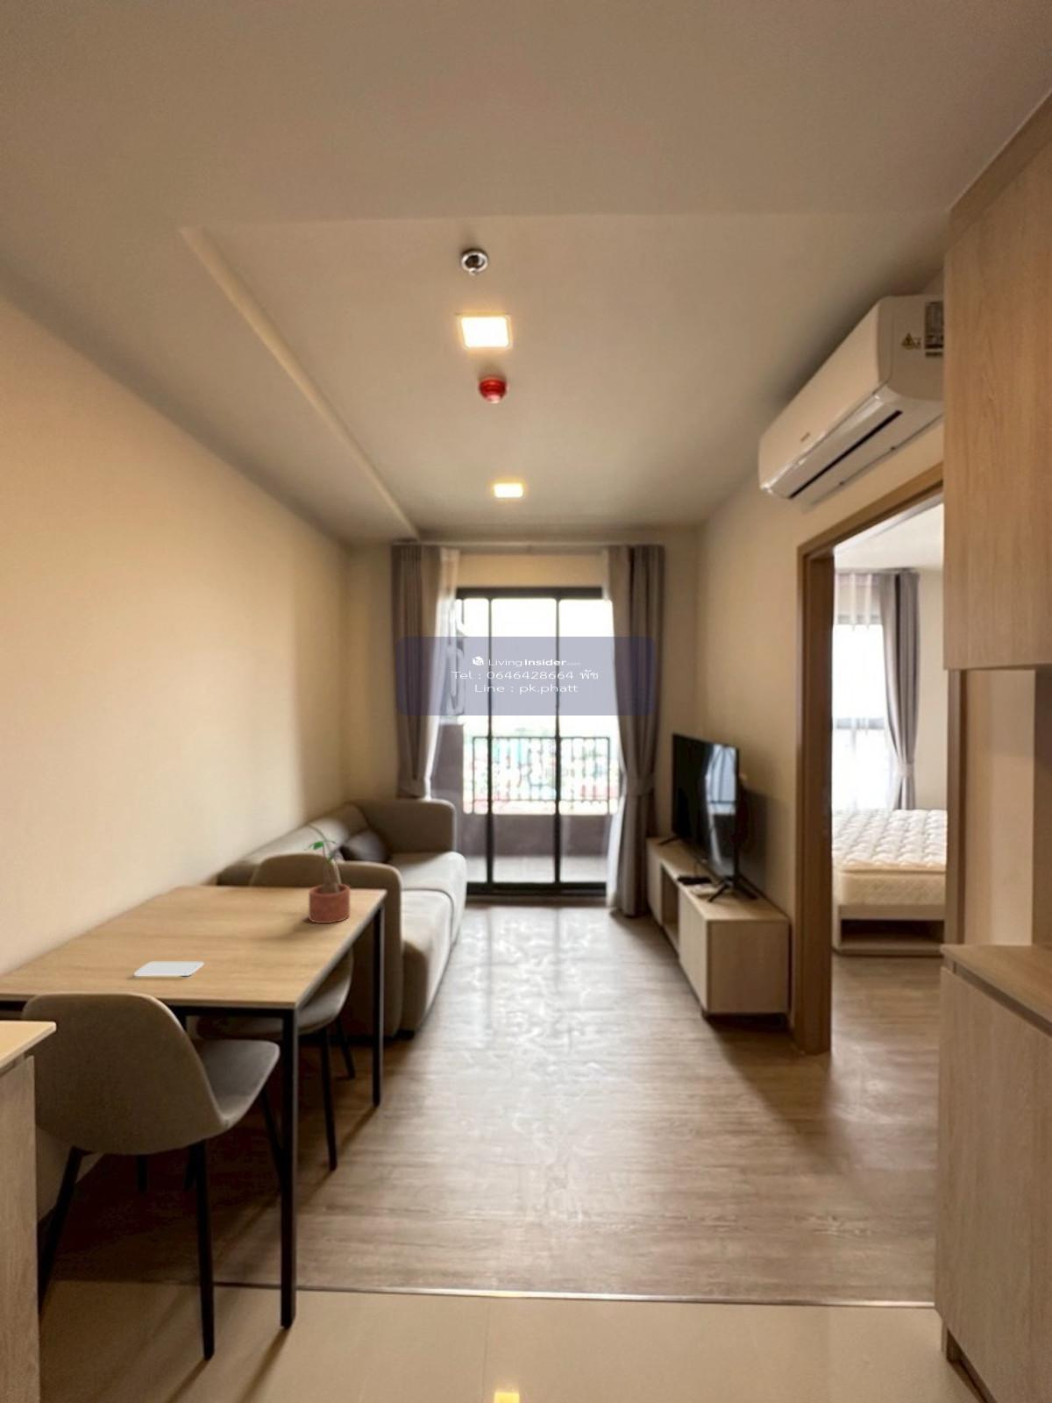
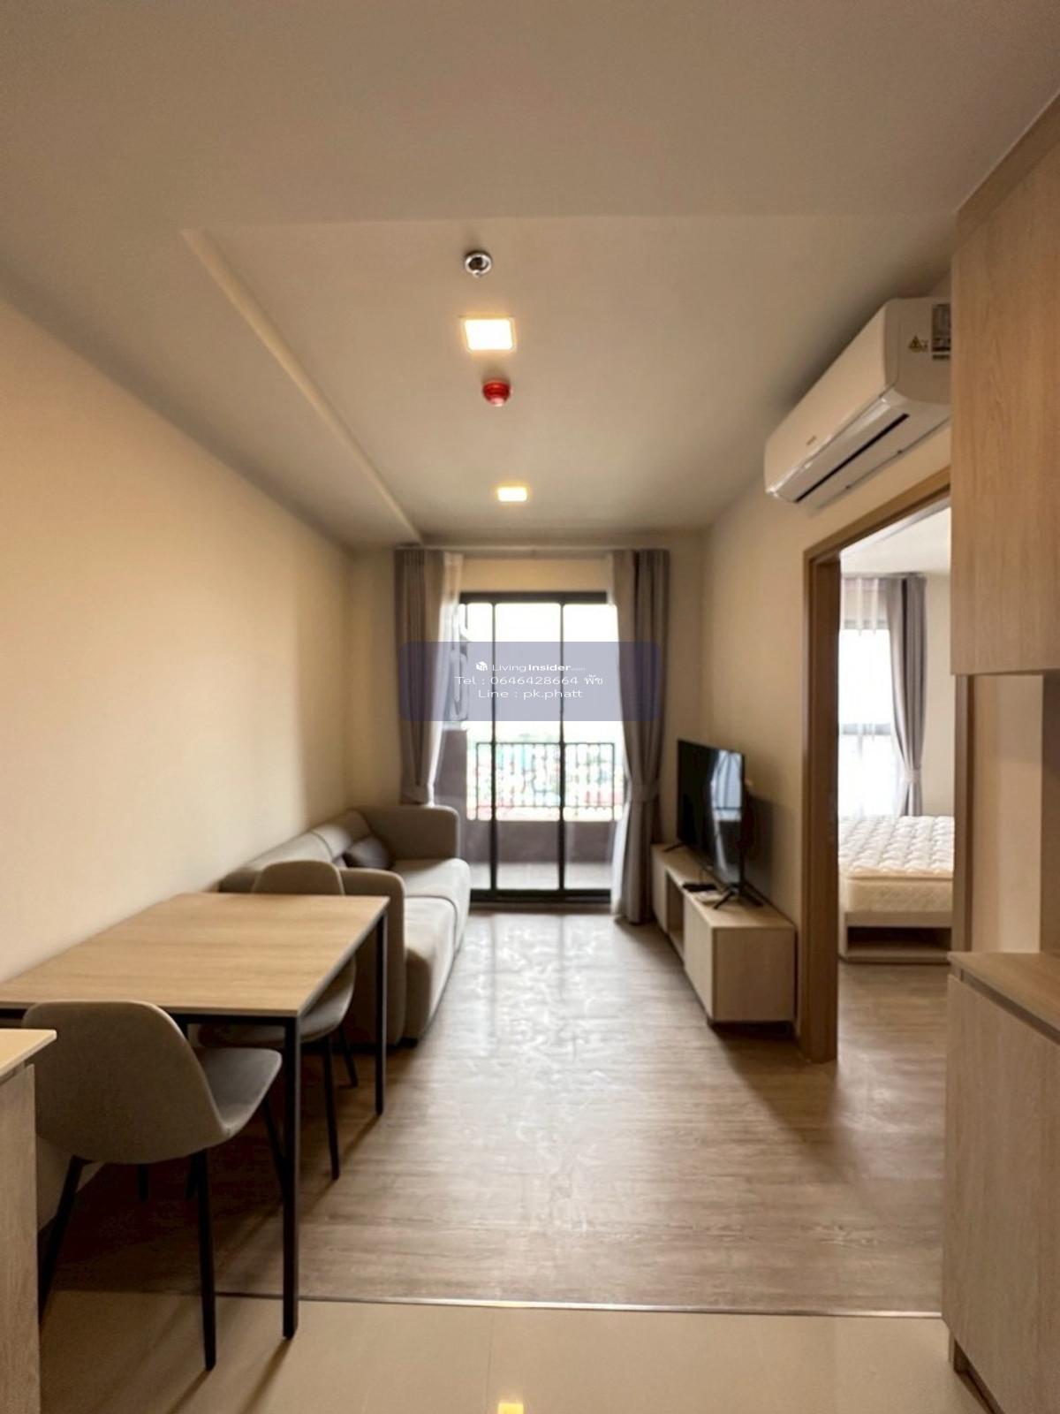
- smartphone [134,961,204,977]
- potted plant [302,838,350,925]
